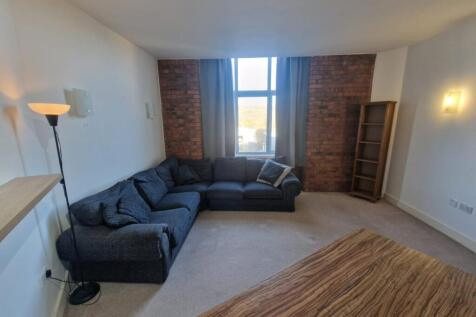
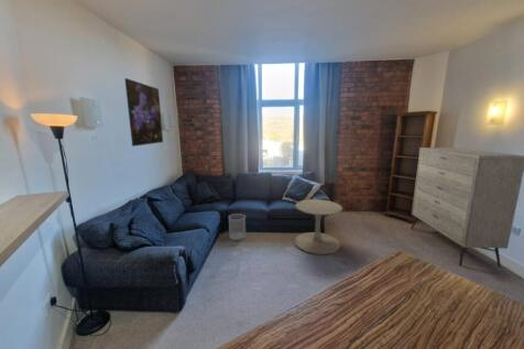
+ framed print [123,77,164,148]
+ dresser [410,146,524,268]
+ wastebasket [227,212,247,241]
+ side table [294,198,343,255]
